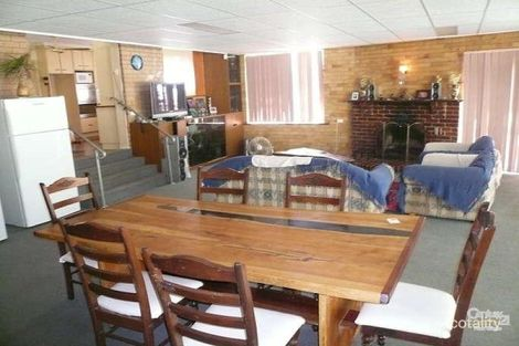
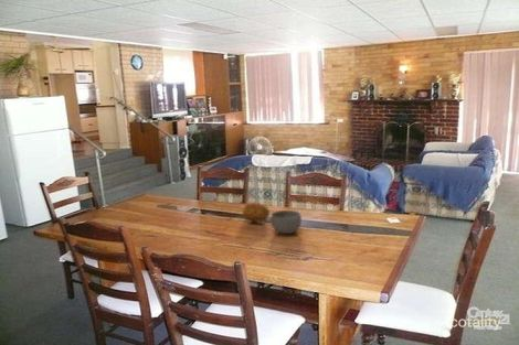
+ fruit [241,201,271,224]
+ bowl [269,209,303,235]
